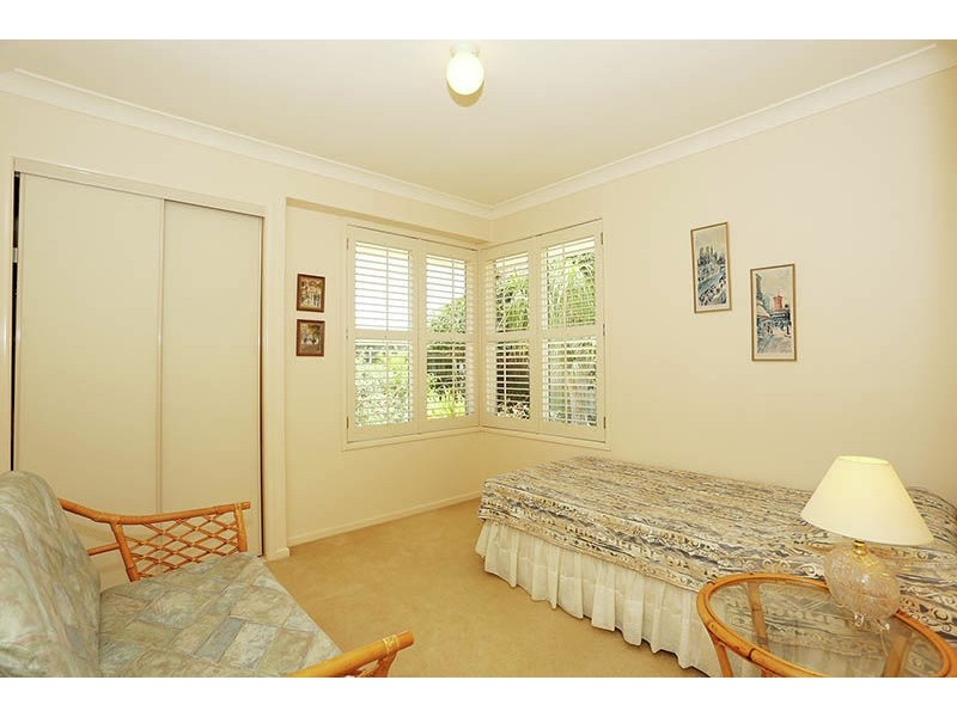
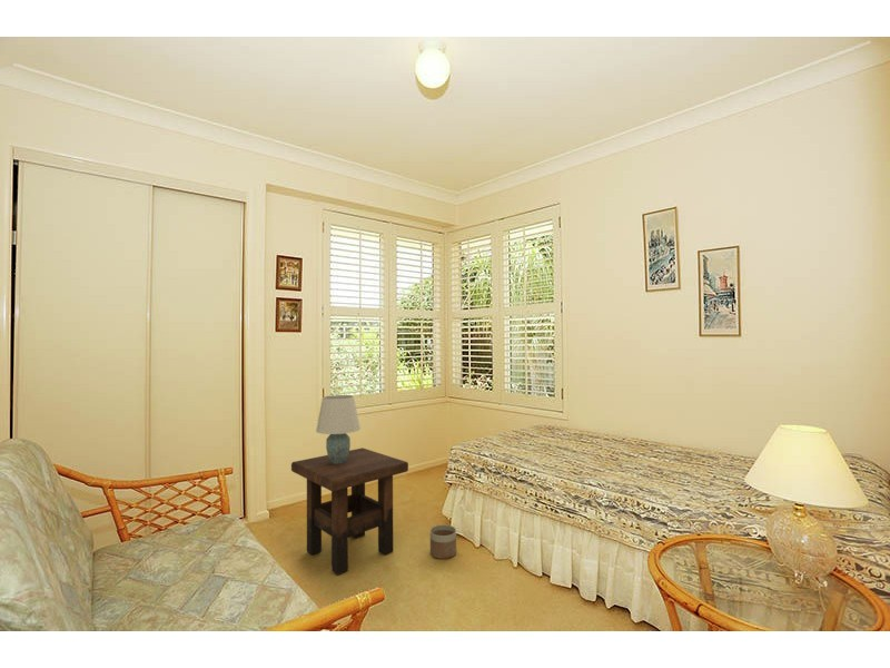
+ planter [429,523,457,560]
+ side table [290,446,409,576]
+ table lamp [315,394,362,464]
